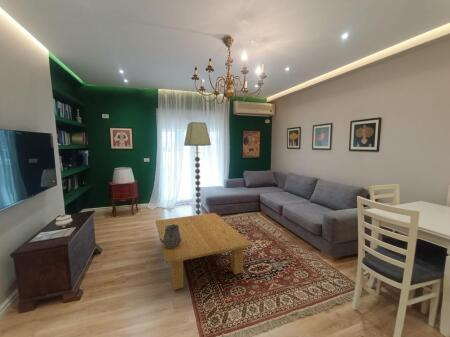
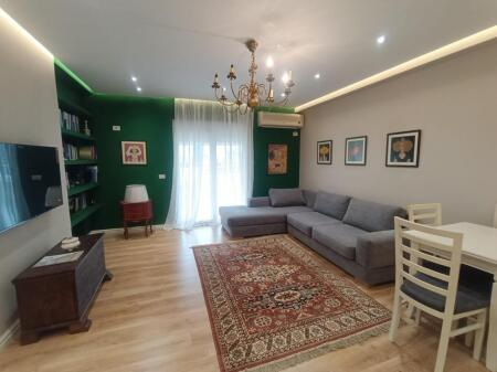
- vessel [159,224,181,247]
- floor lamp [183,121,212,215]
- coffee table [155,212,253,291]
